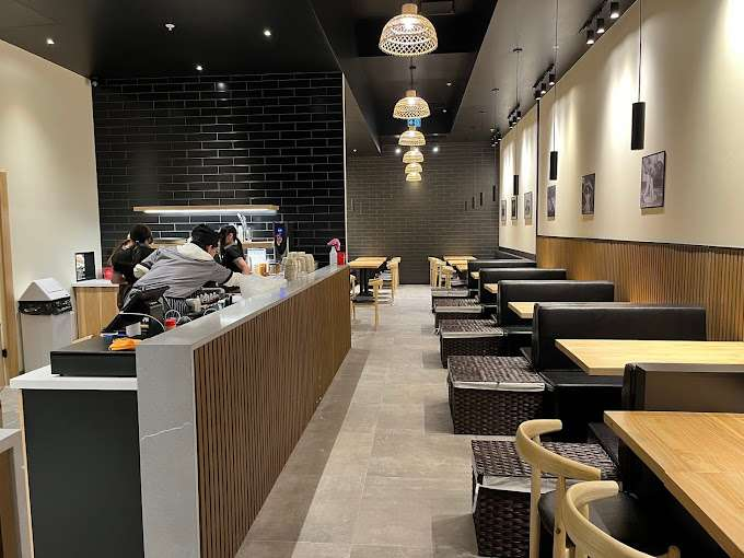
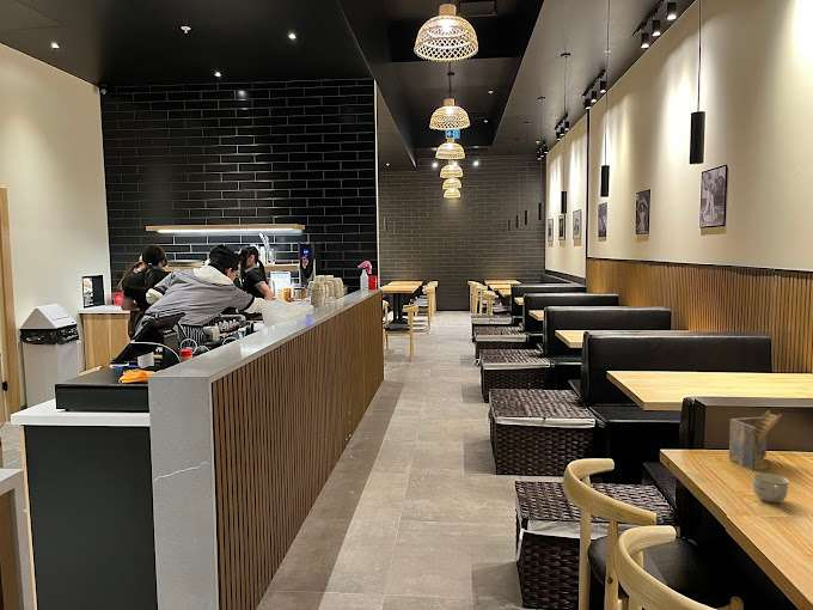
+ cup [752,472,790,504]
+ napkin holder [728,409,783,471]
